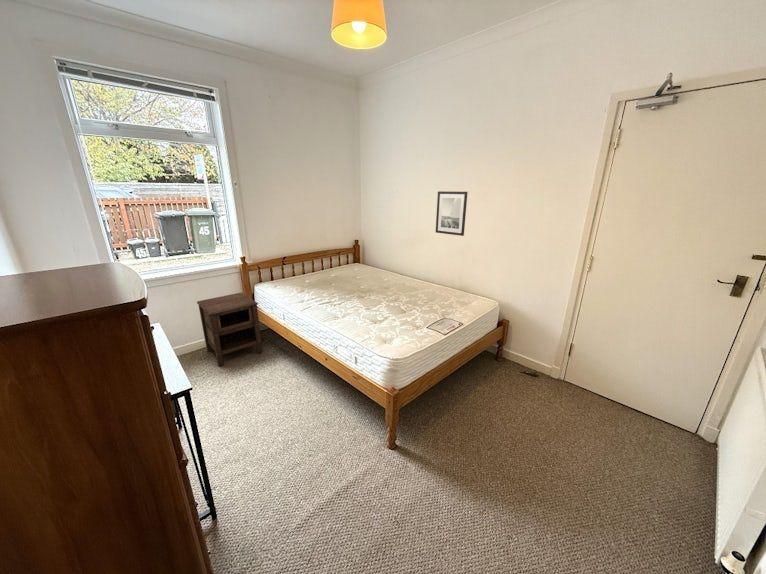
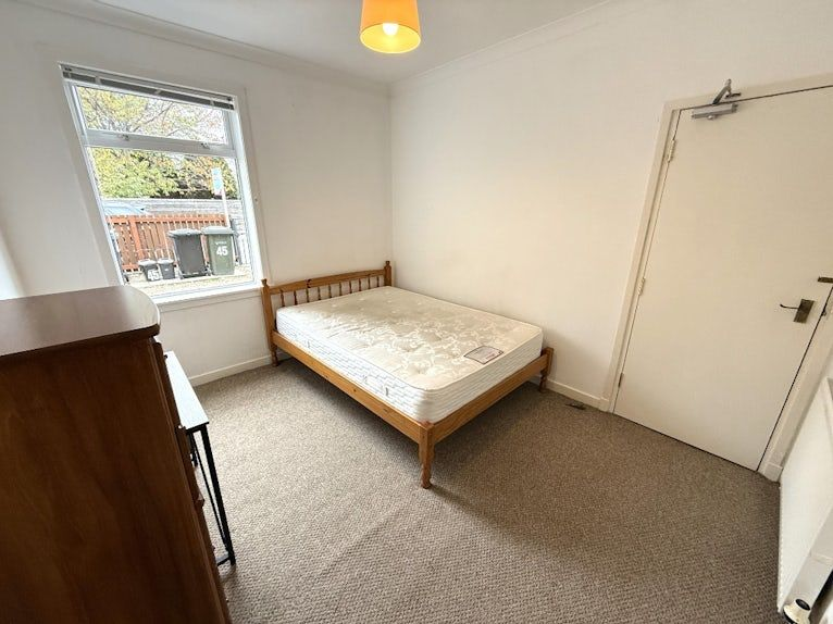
- nightstand [196,291,263,367]
- wall art [435,190,469,237]
